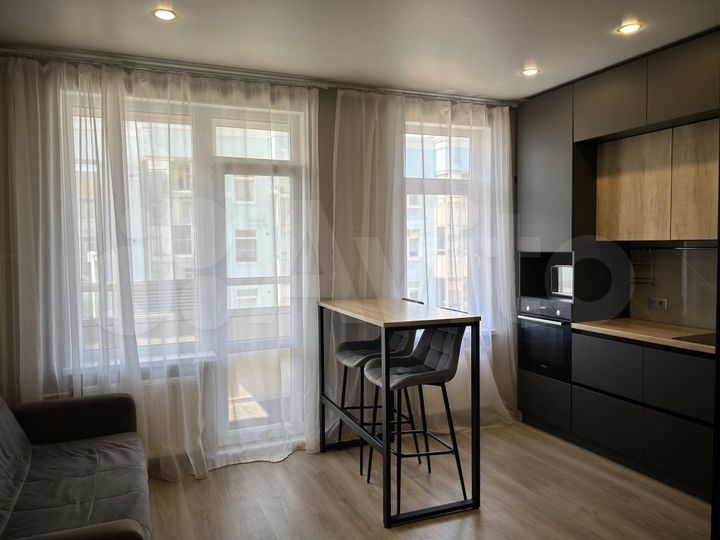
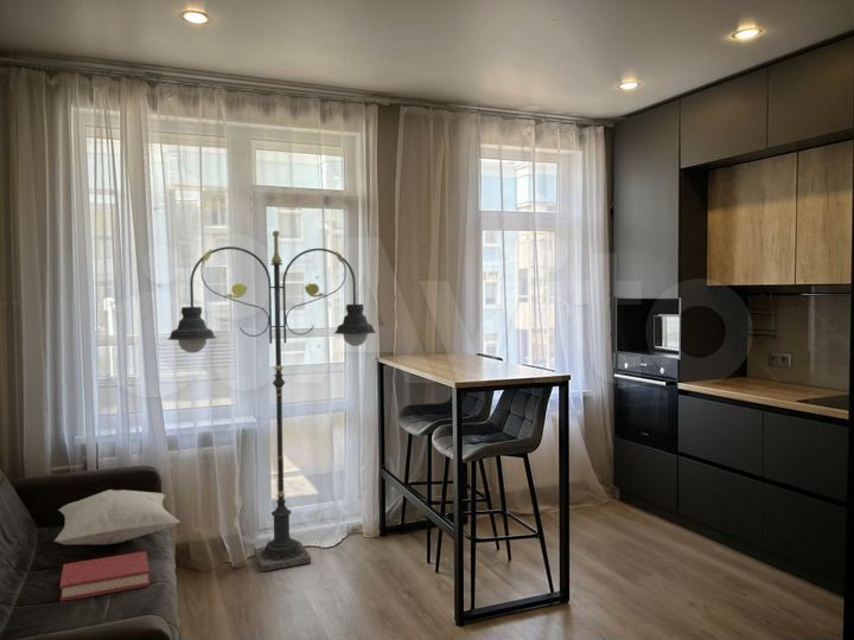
+ hardback book [59,550,151,602]
+ floor lamp [167,230,378,572]
+ cushion [53,488,181,545]
